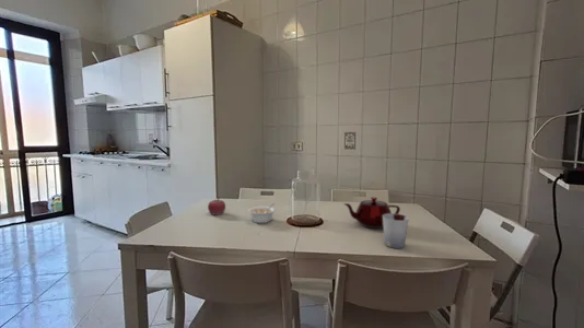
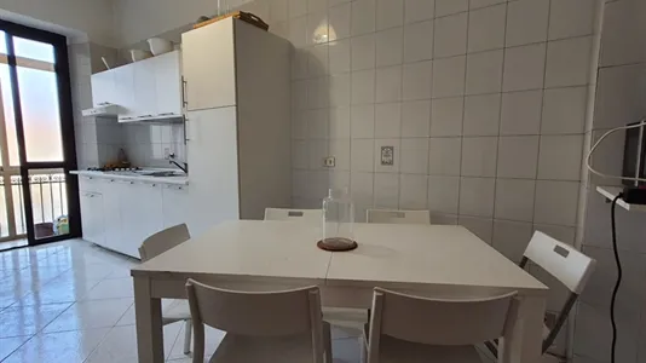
- cup [383,212,410,249]
- teapot [342,196,401,230]
- fruit [207,197,226,216]
- legume [247,202,276,224]
